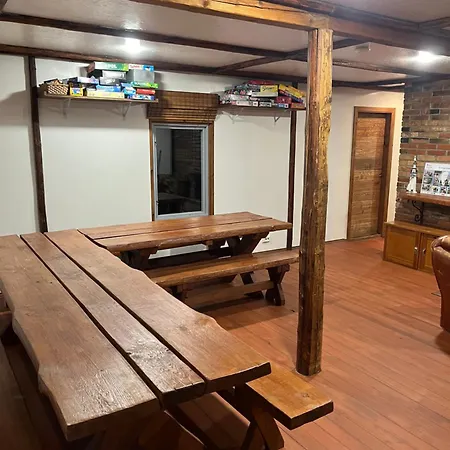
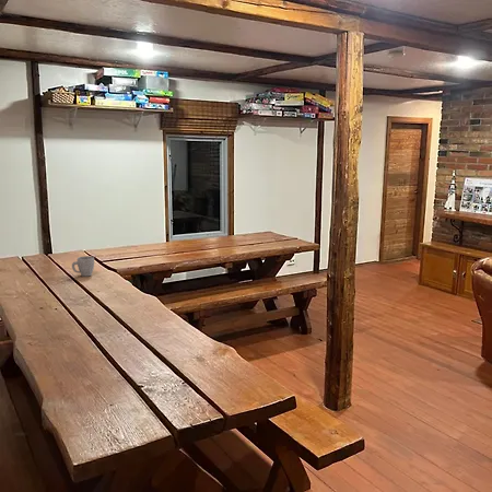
+ mug [71,255,95,278]
